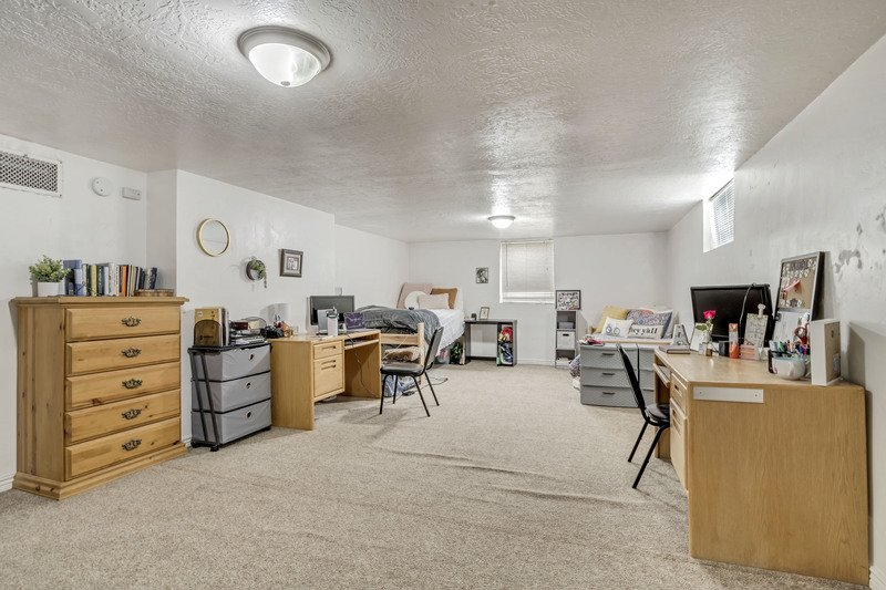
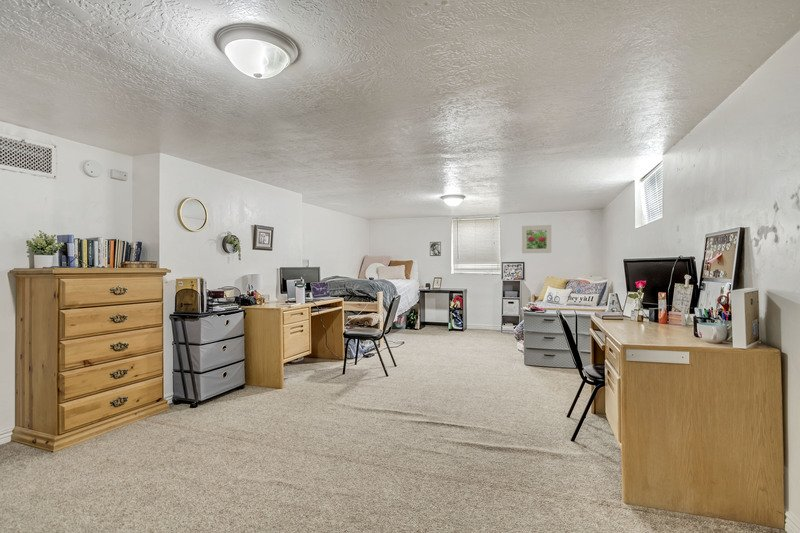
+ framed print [521,224,552,254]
